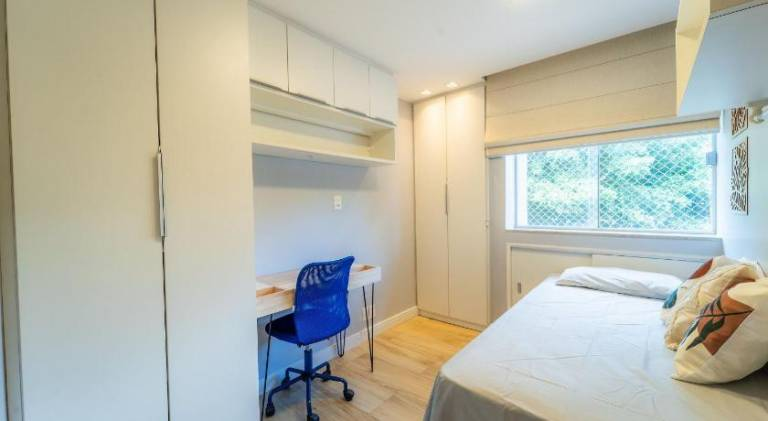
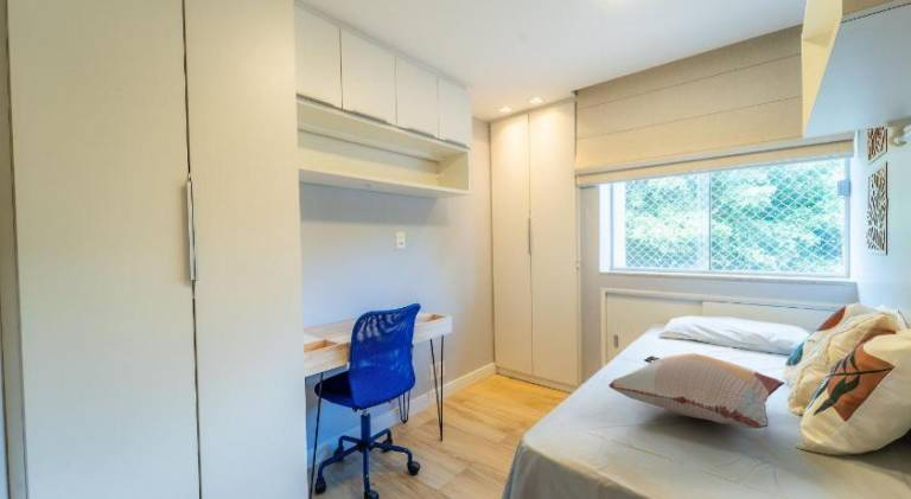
+ decorative pillow [607,352,786,429]
